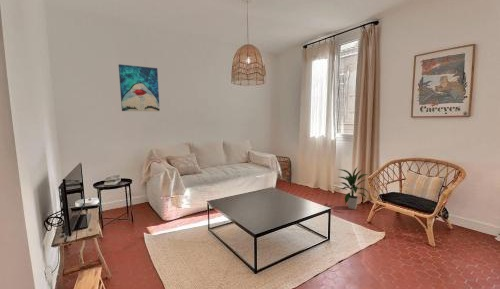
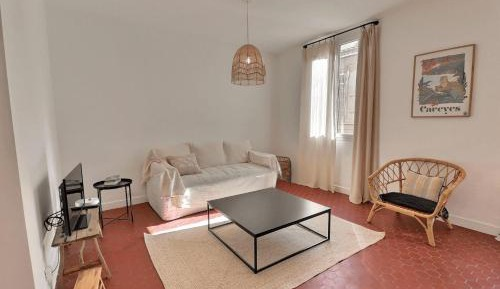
- wall art [118,63,161,112]
- indoor plant [336,167,369,210]
